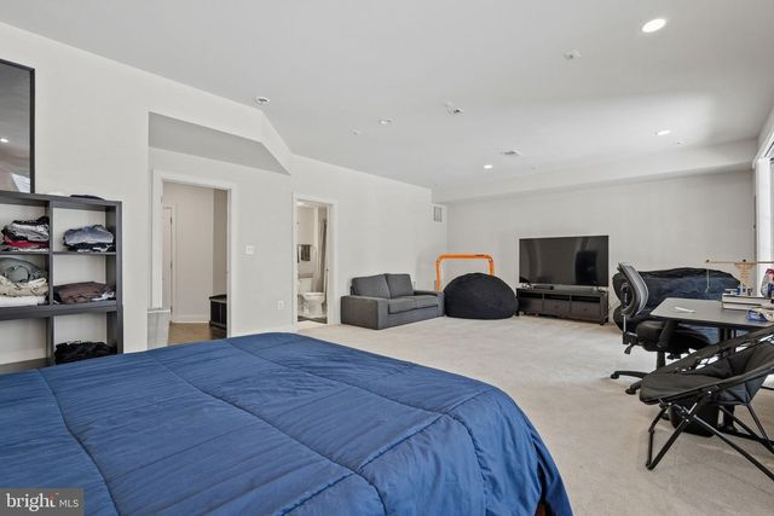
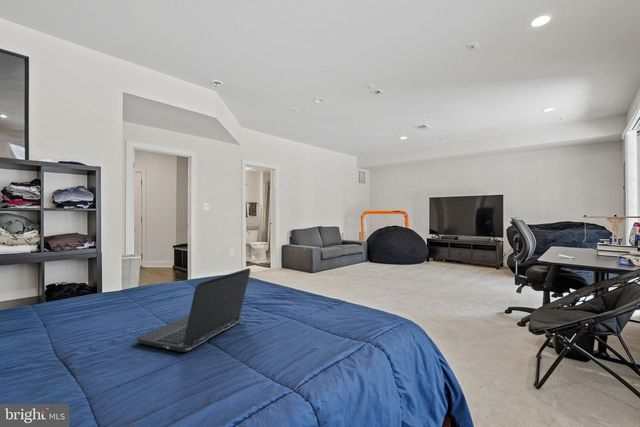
+ laptop computer [135,267,251,353]
